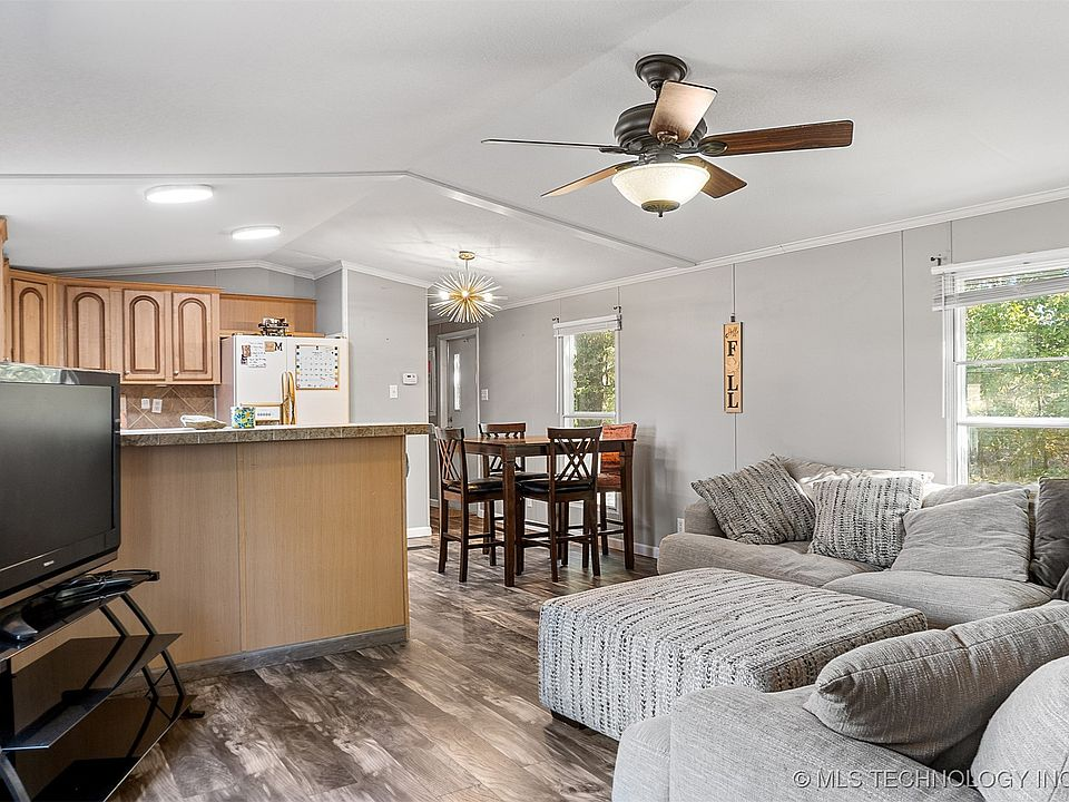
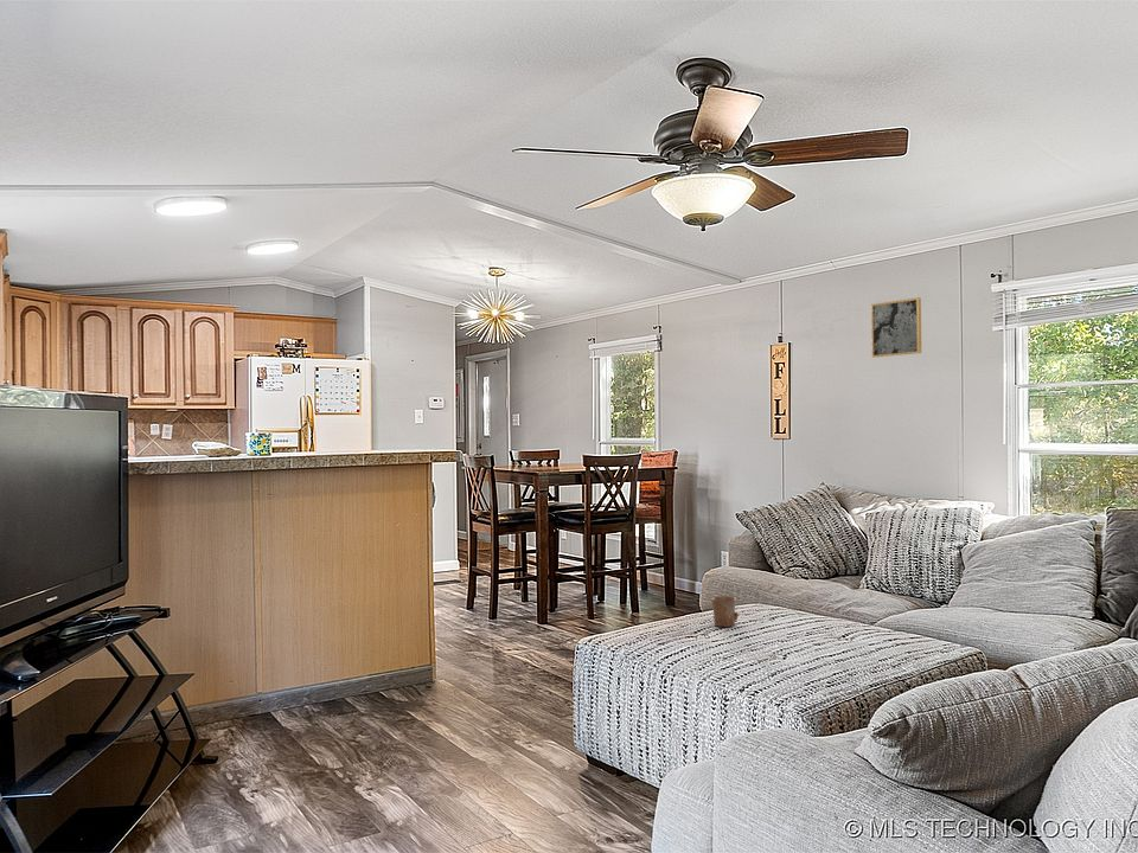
+ wall art [870,296,922,359]
+ mug [710,595,740,628]
